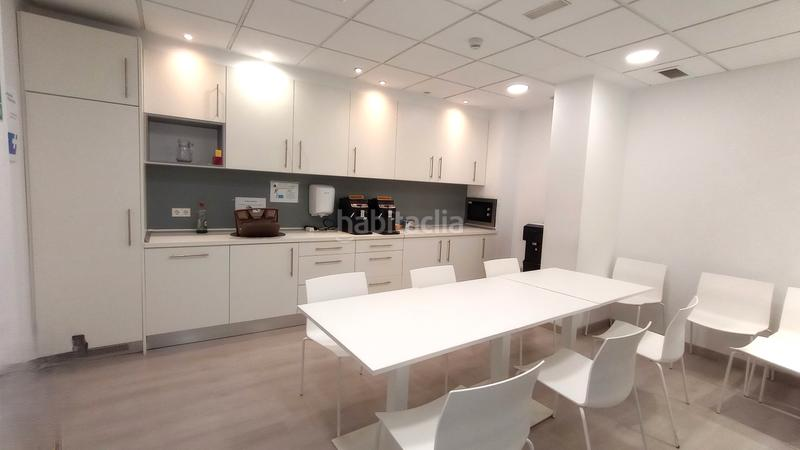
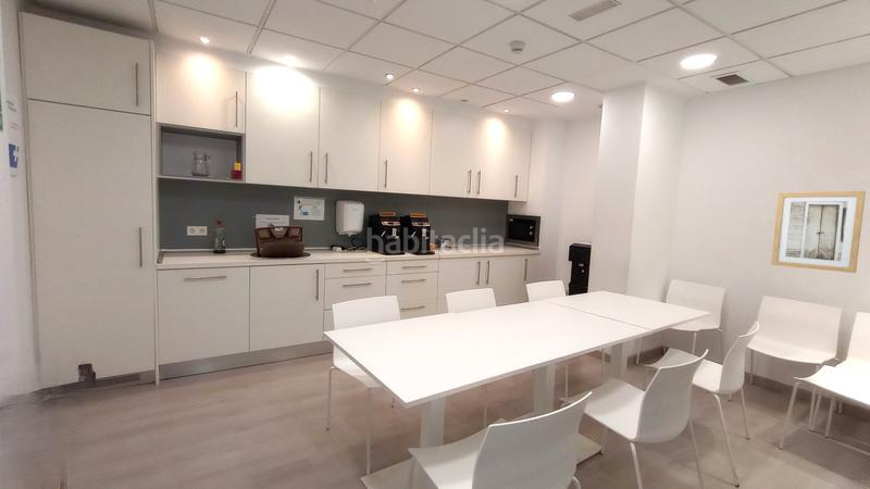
+ wall art [770,190,867,274]
